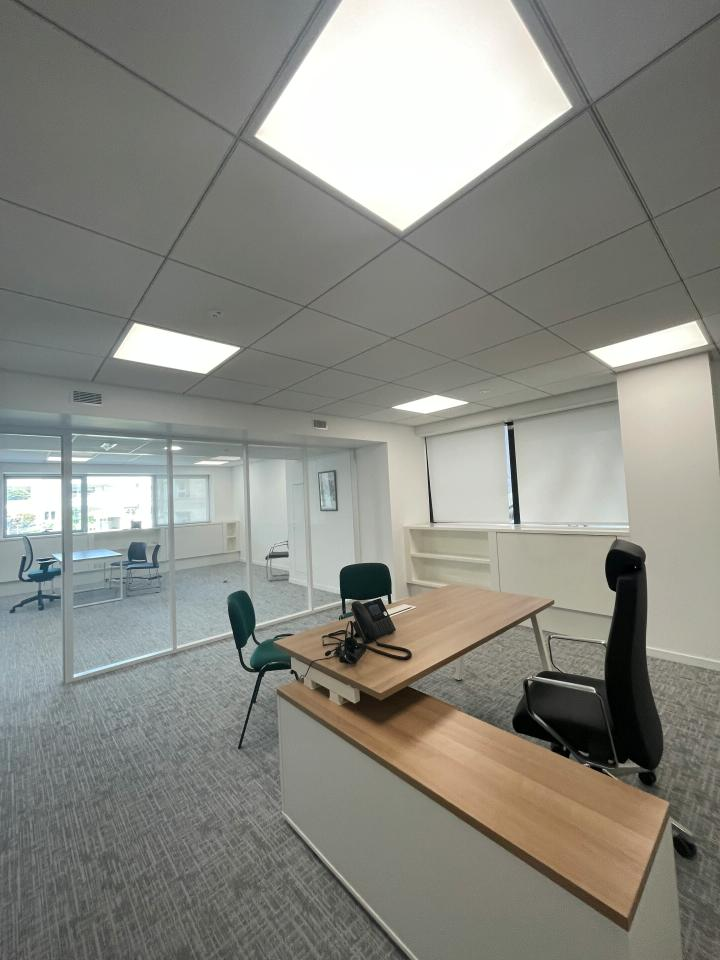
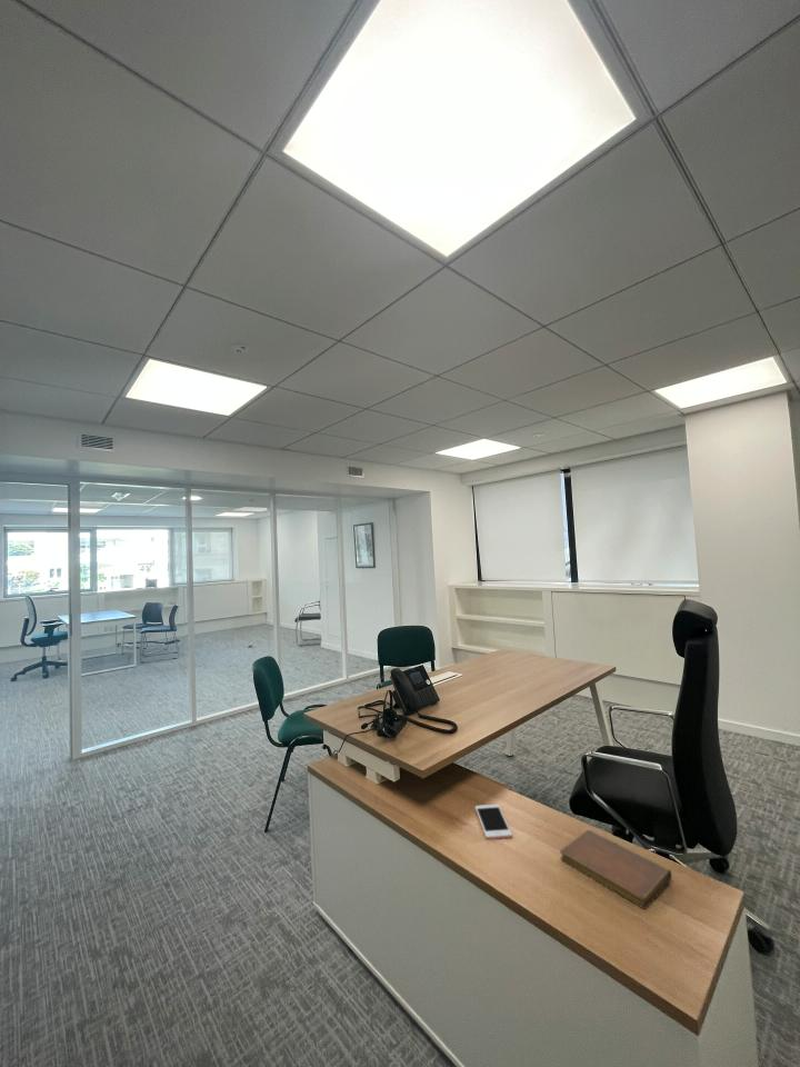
+ notebook [559,829,673,910]
+ cell phone [474,804,513,840]
